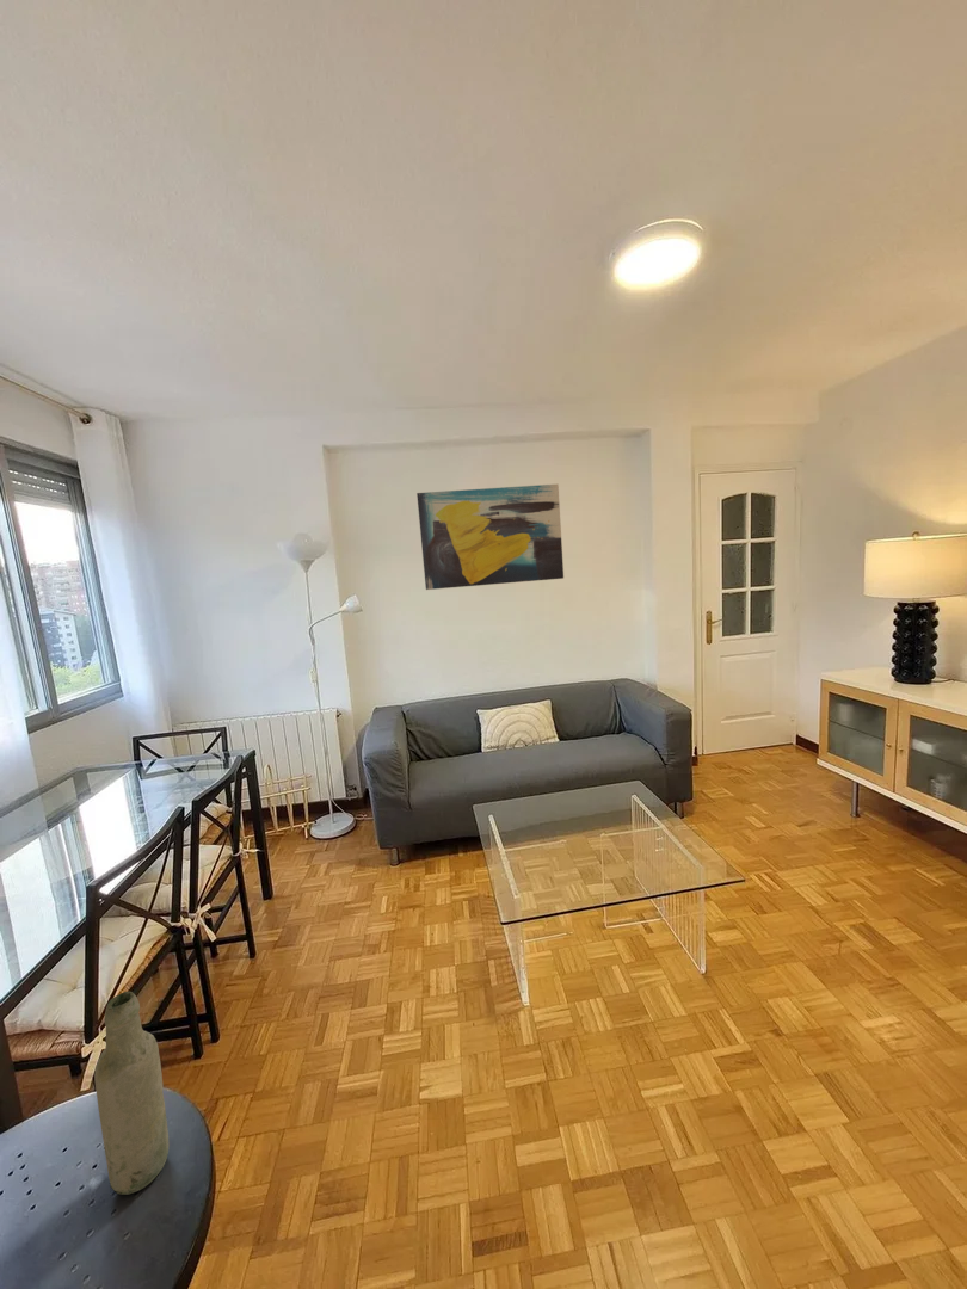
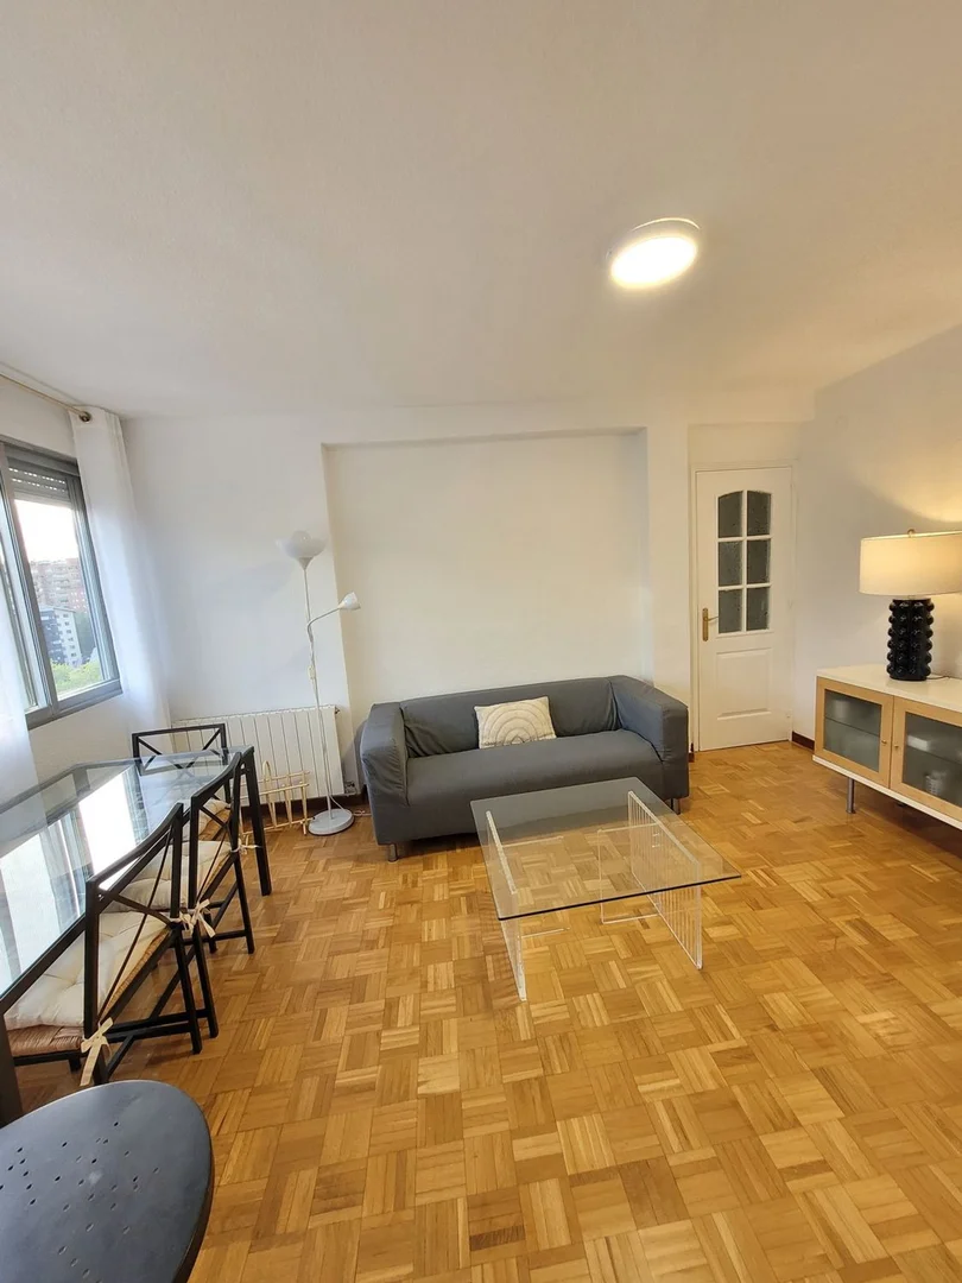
- bottle [93,991,171,1196]
- wall art [415,483,565,591]
